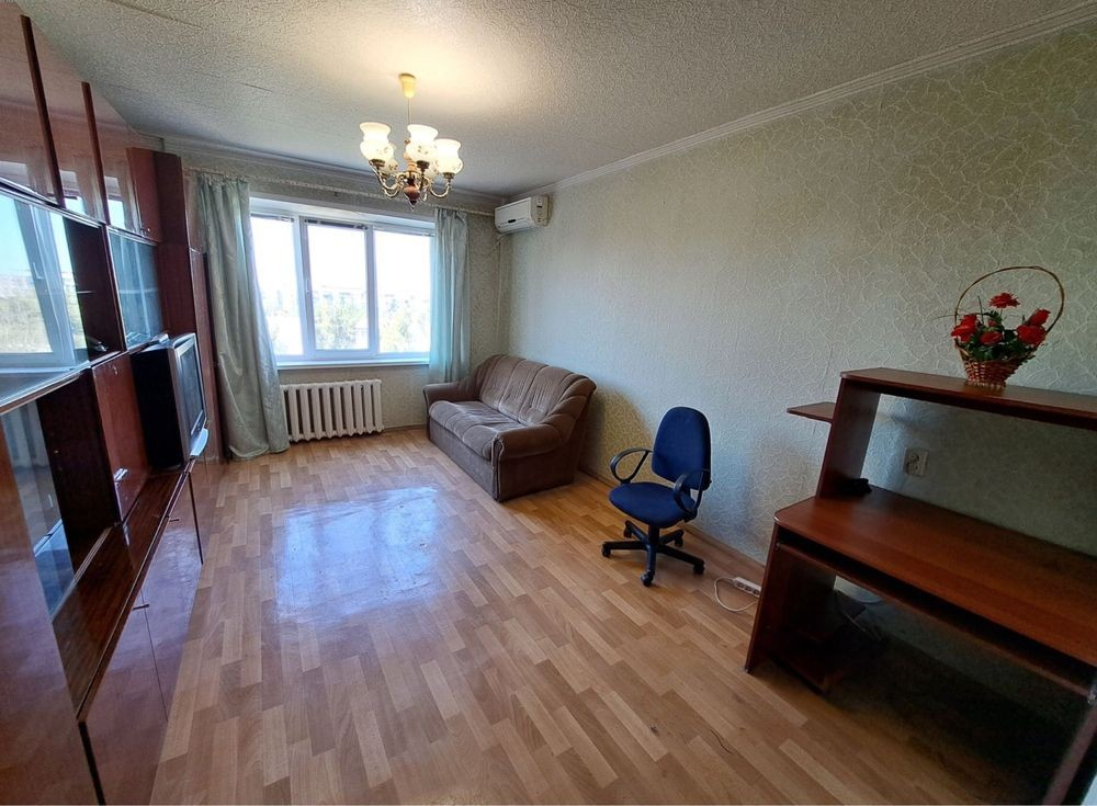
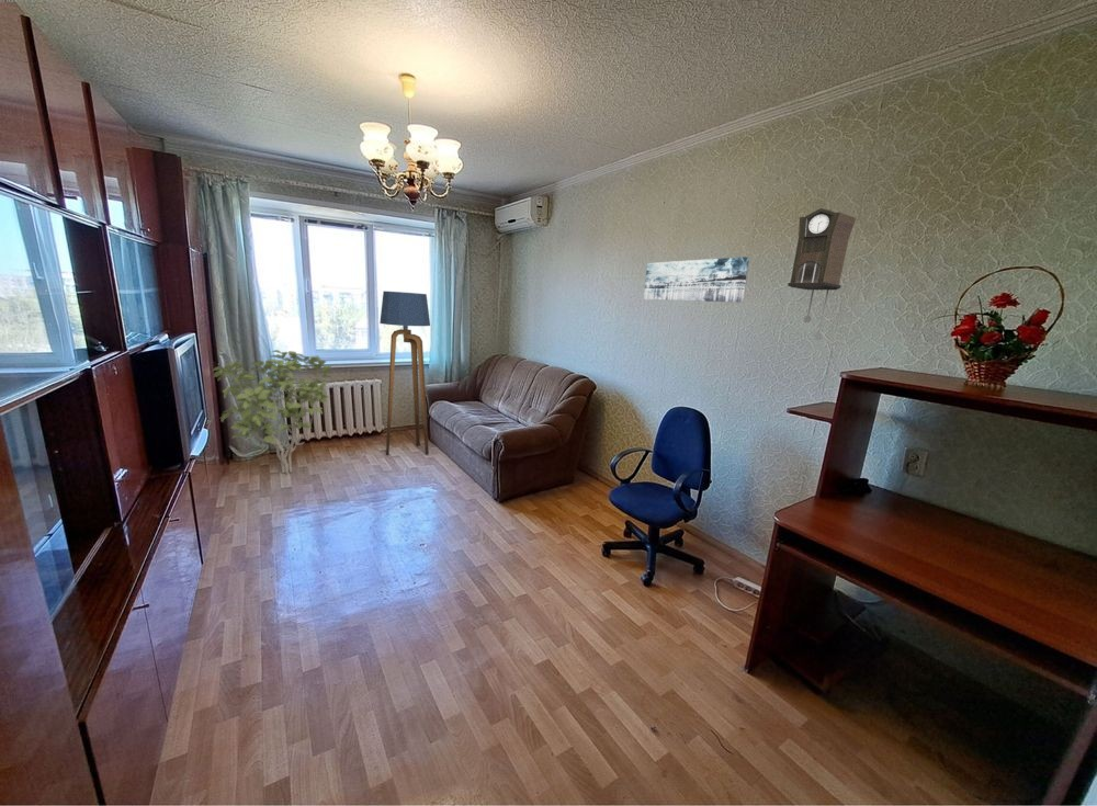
+ shrub [212,349,333,475]
+ pendulum clock [787,207,857,341]
+ floor lamp [378,291,431,456]
+ wall art [643,256,750,304]
